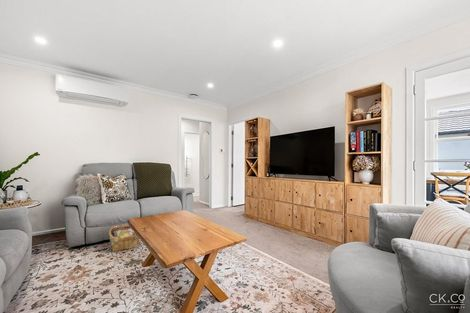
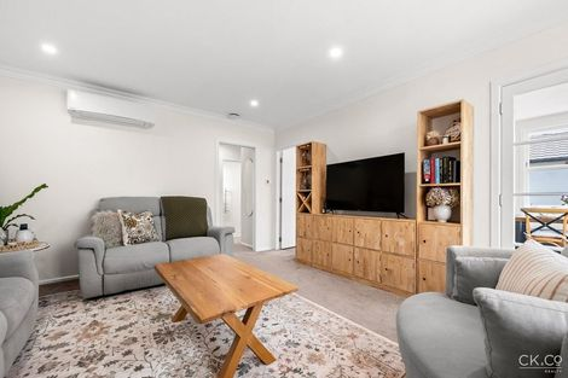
- woven basket [108,224,140,253]
